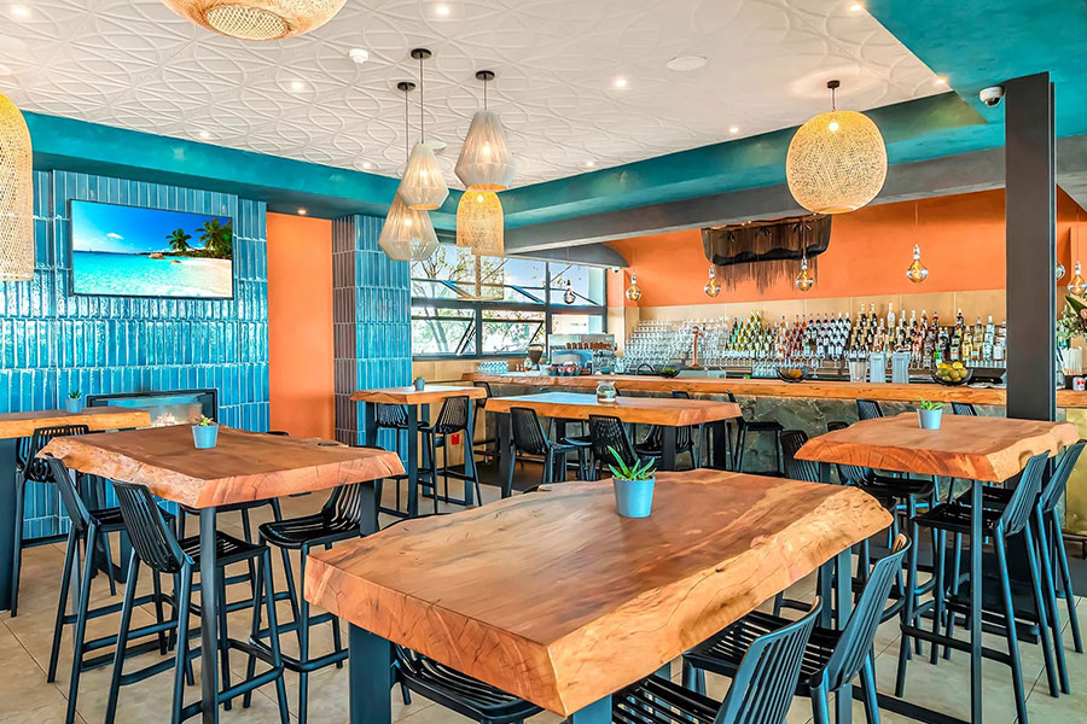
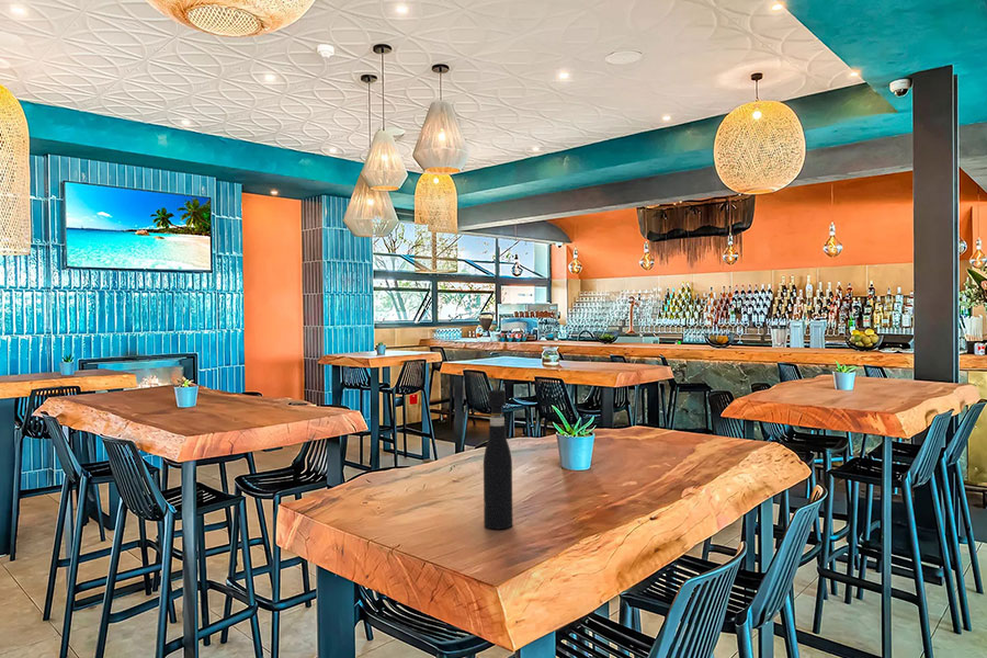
+ pepper grinder [483,389,513,531]
